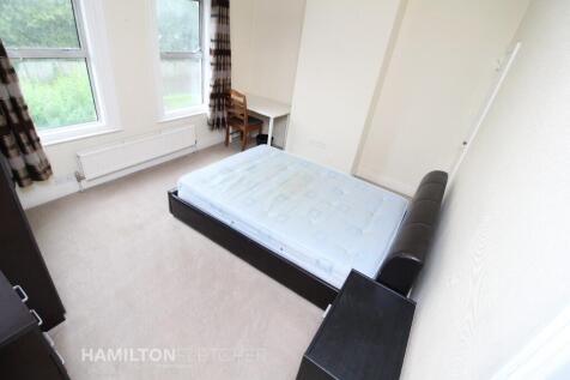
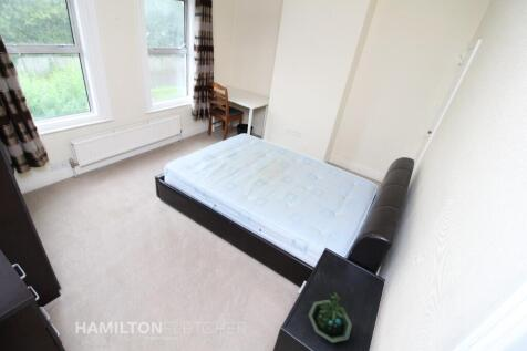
+ terrarium [307,291,353,344]
